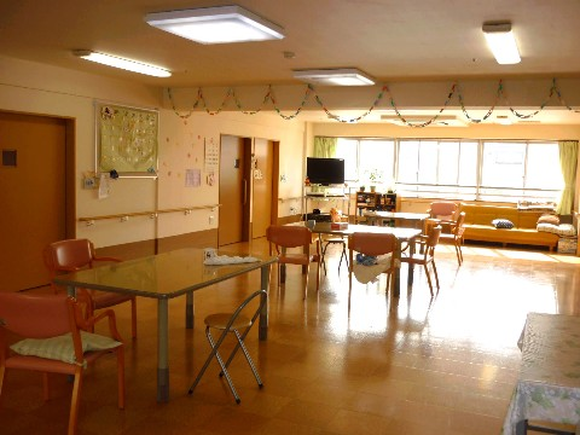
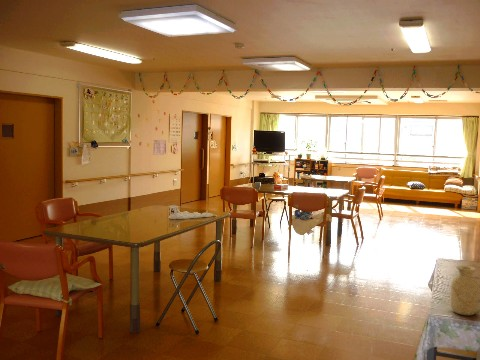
+ vase [450,264,480,316]
